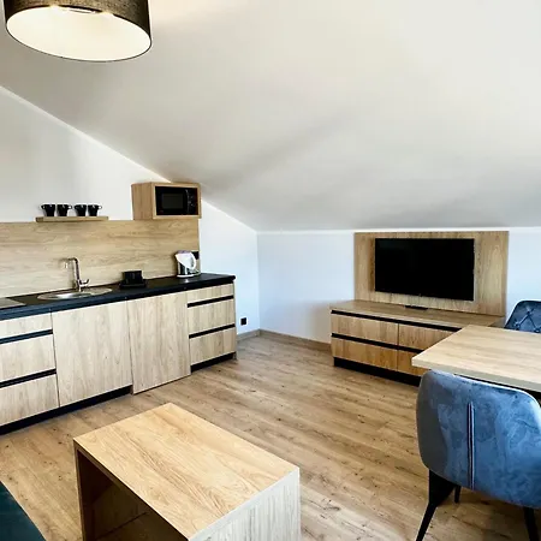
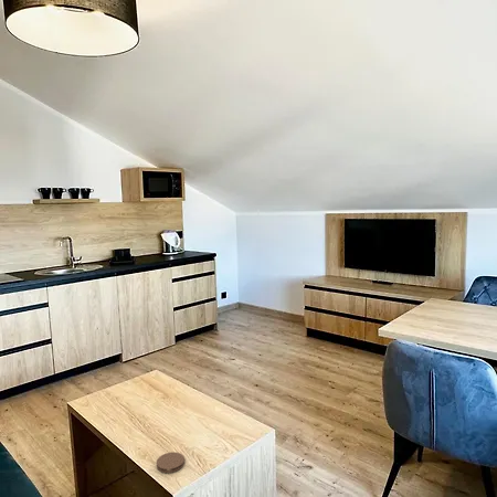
+ coaster [156,452,186,474]
